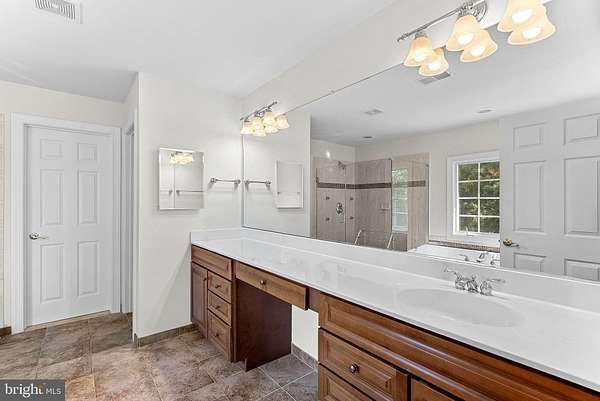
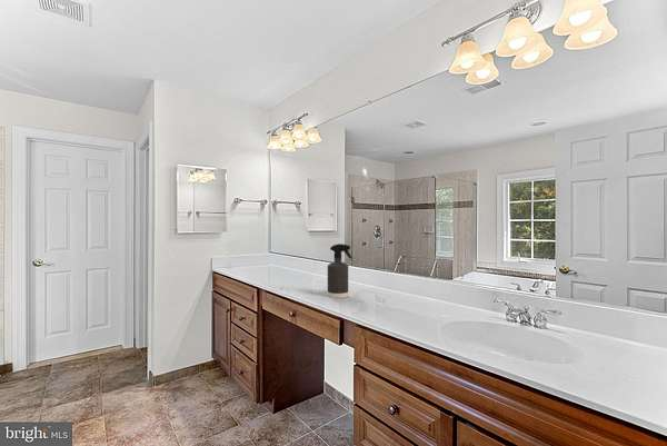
+ spray bottle [326,242,354,299]
